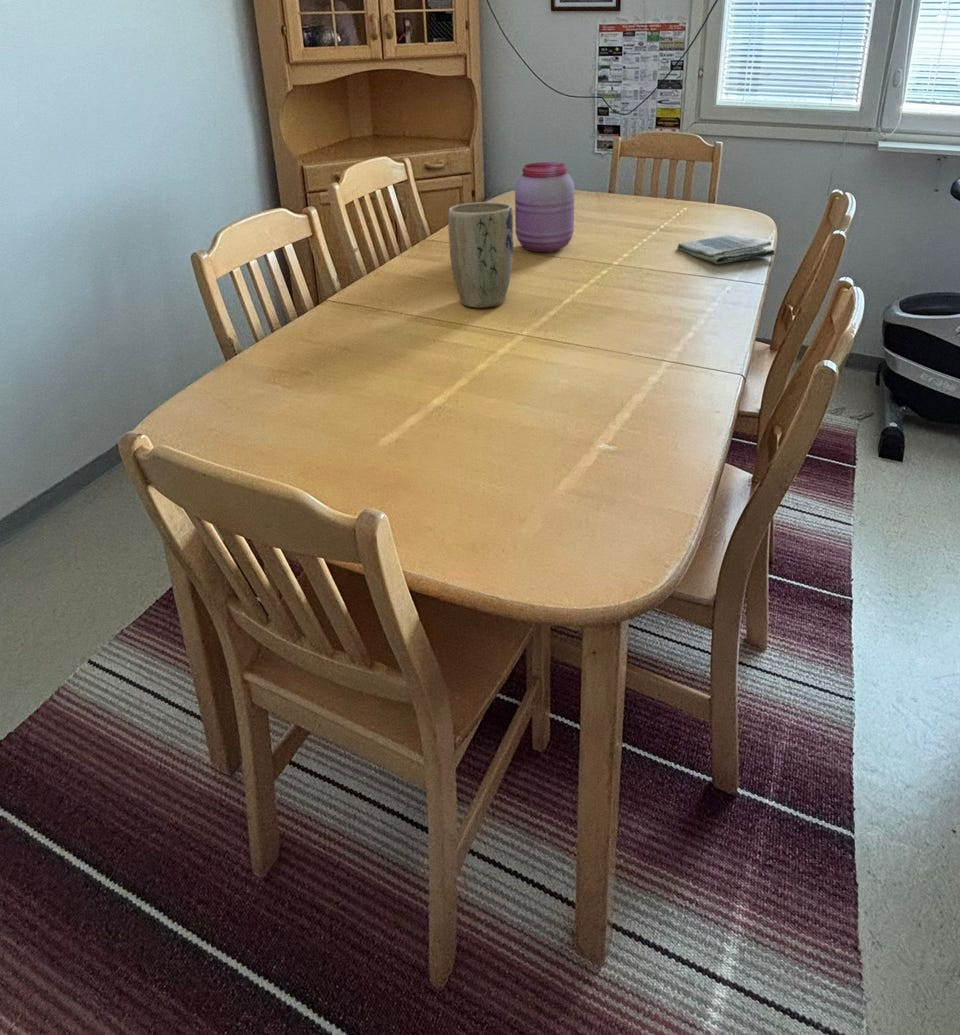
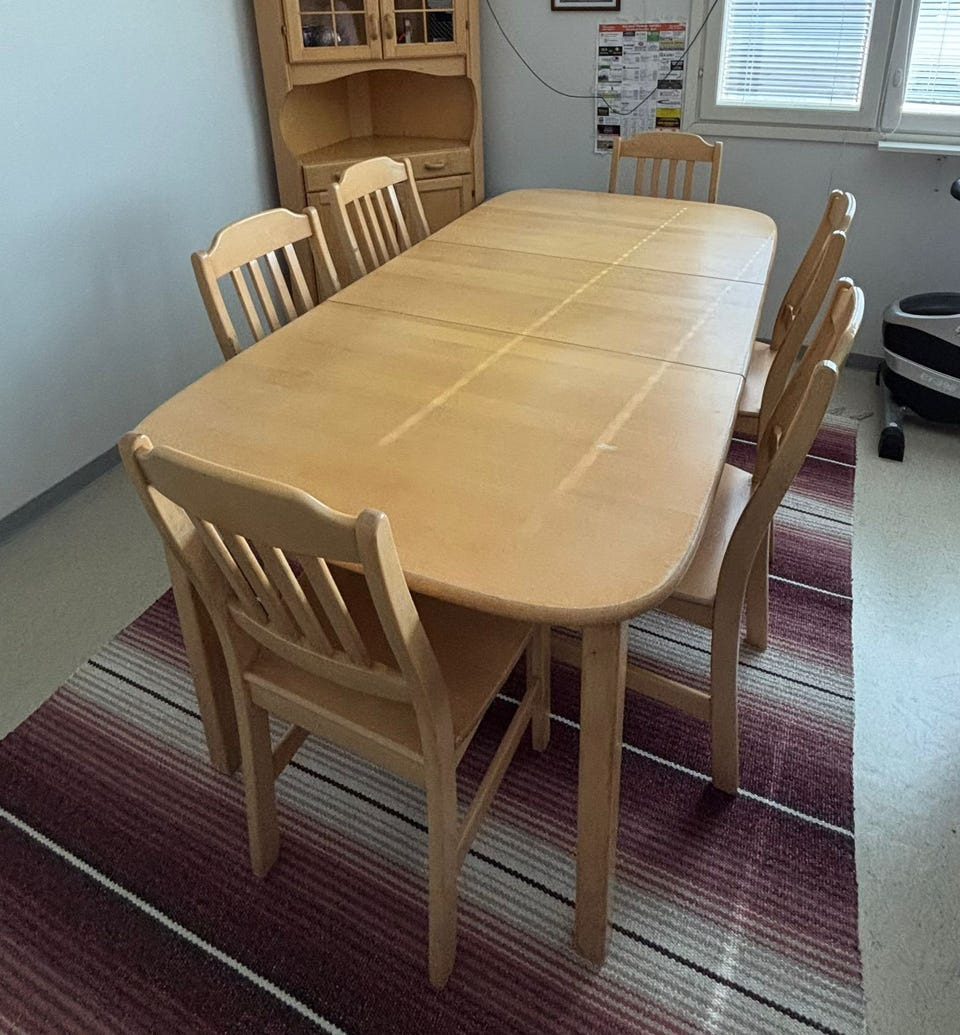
- jar [514,161,576,253]
- plant pot [447,201,515,309]
- dish towel [676,234,776,265]
